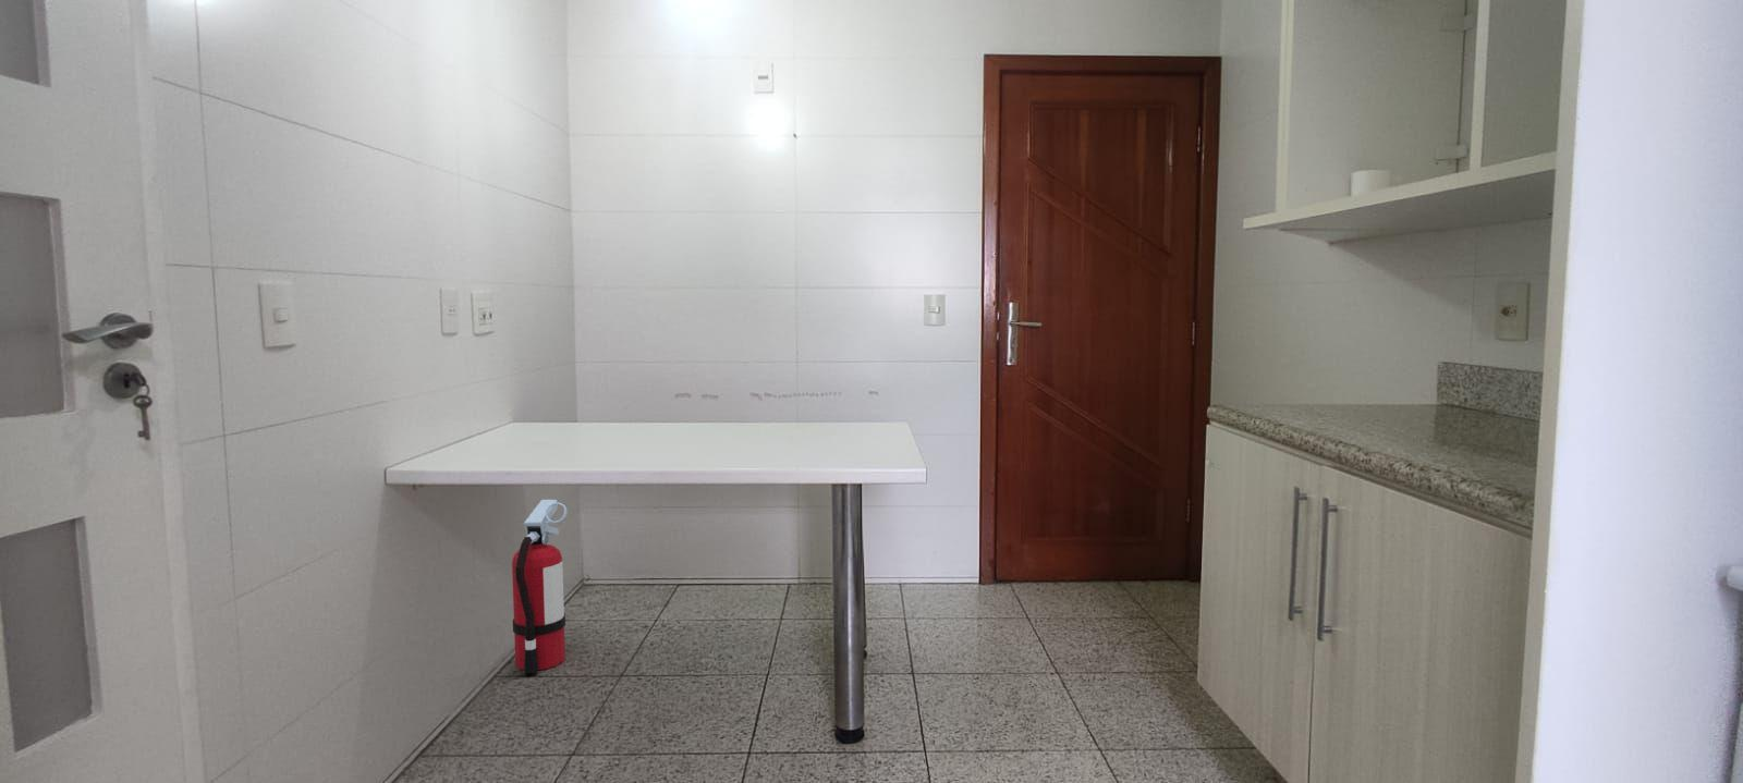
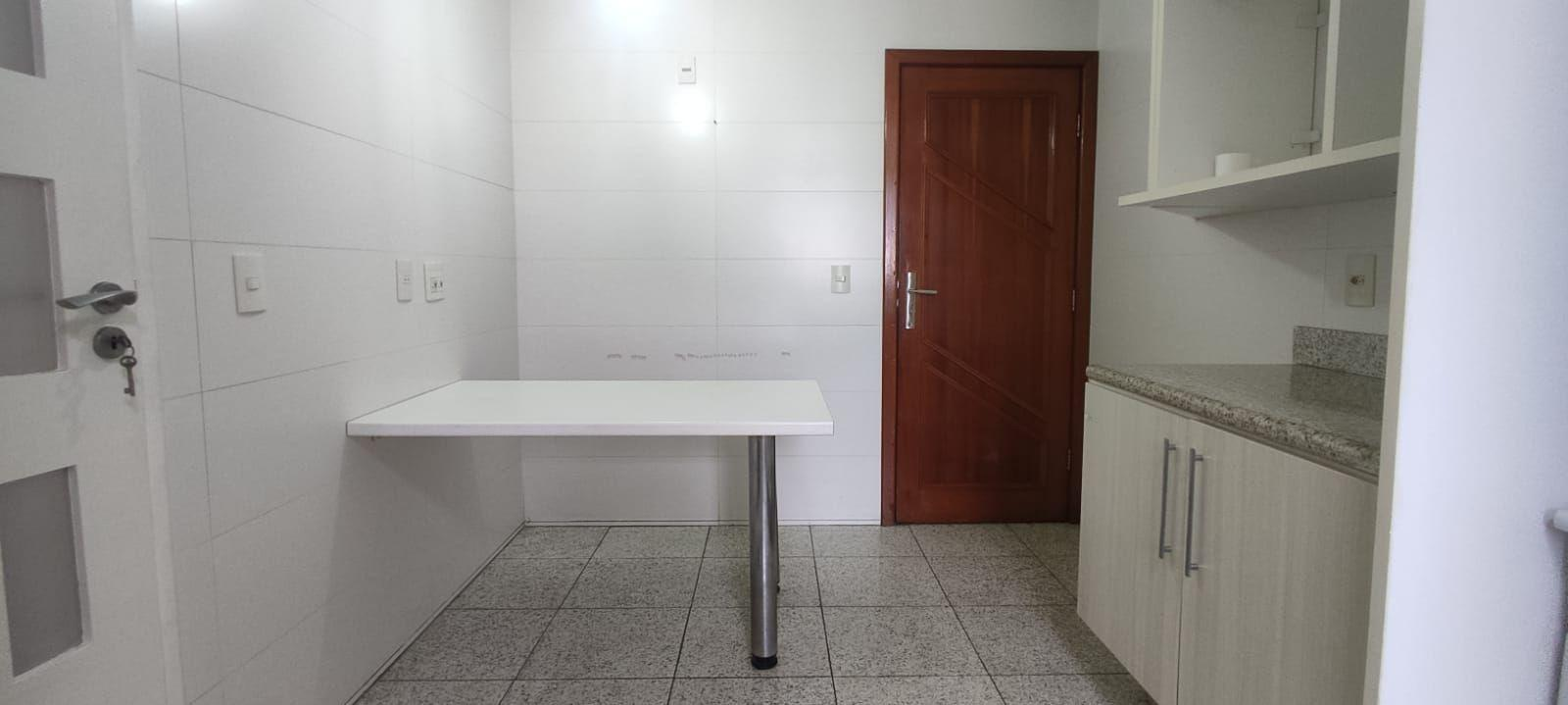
- fire extinguisher [511,499,569,674]
